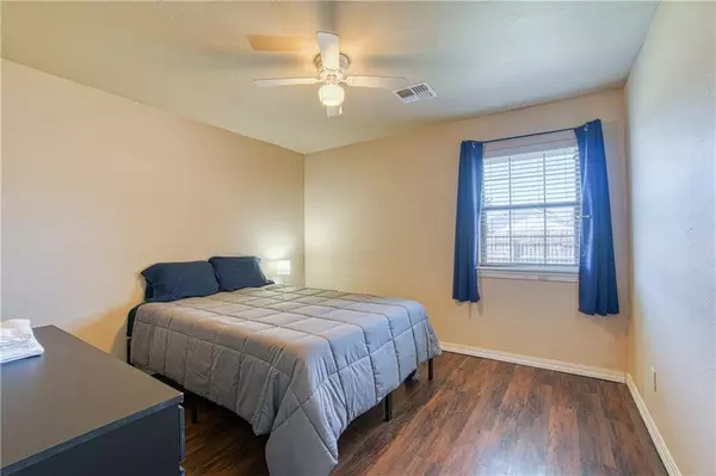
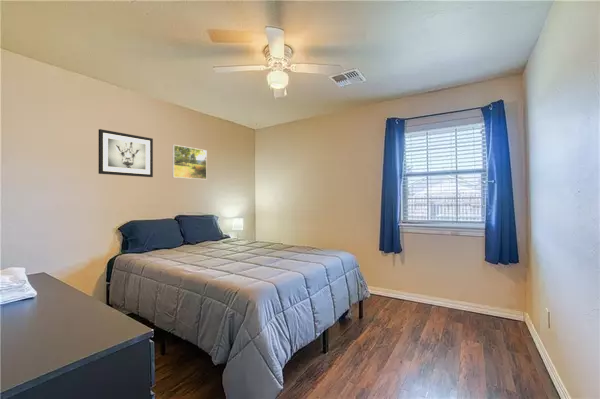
+ wall art [98,128,154,178]
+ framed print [171,144,208,180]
